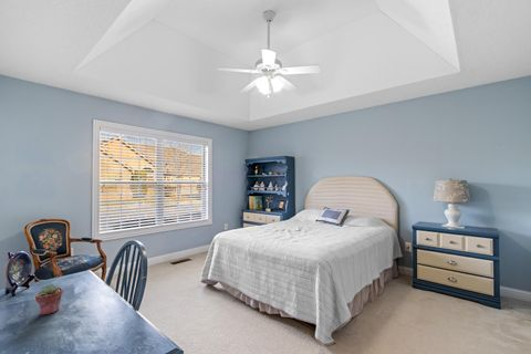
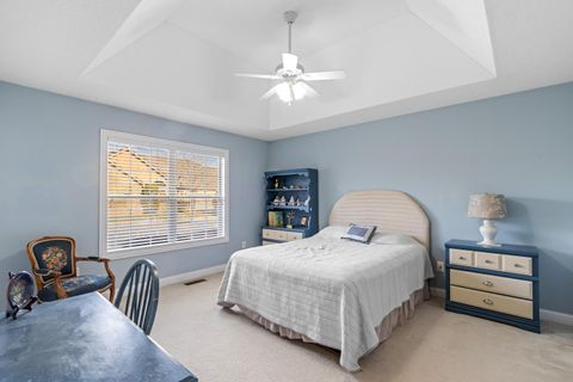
- potted succulent [34,283,64,316]
